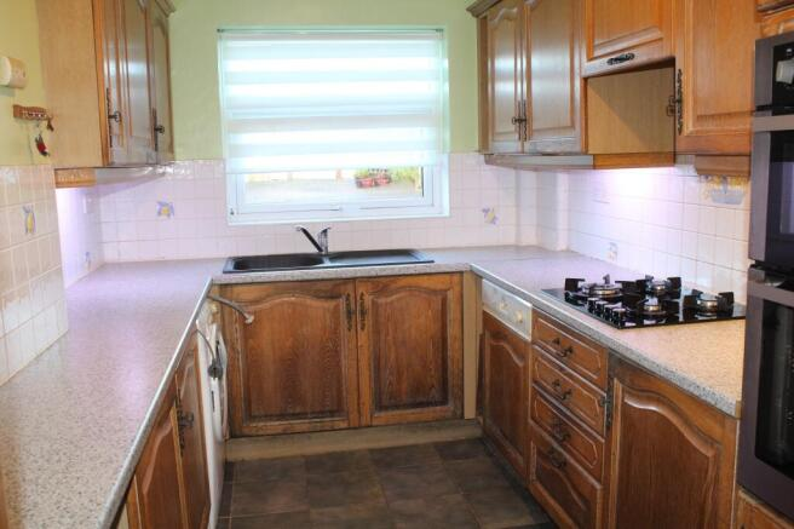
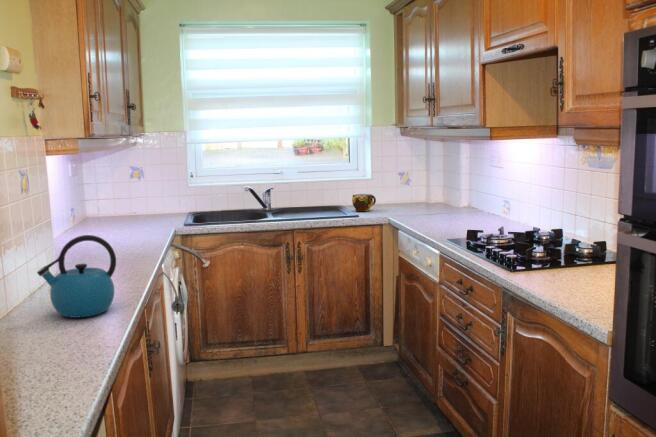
+ kettle [36,234,117,319]
+ cup [351,193,377,212]
